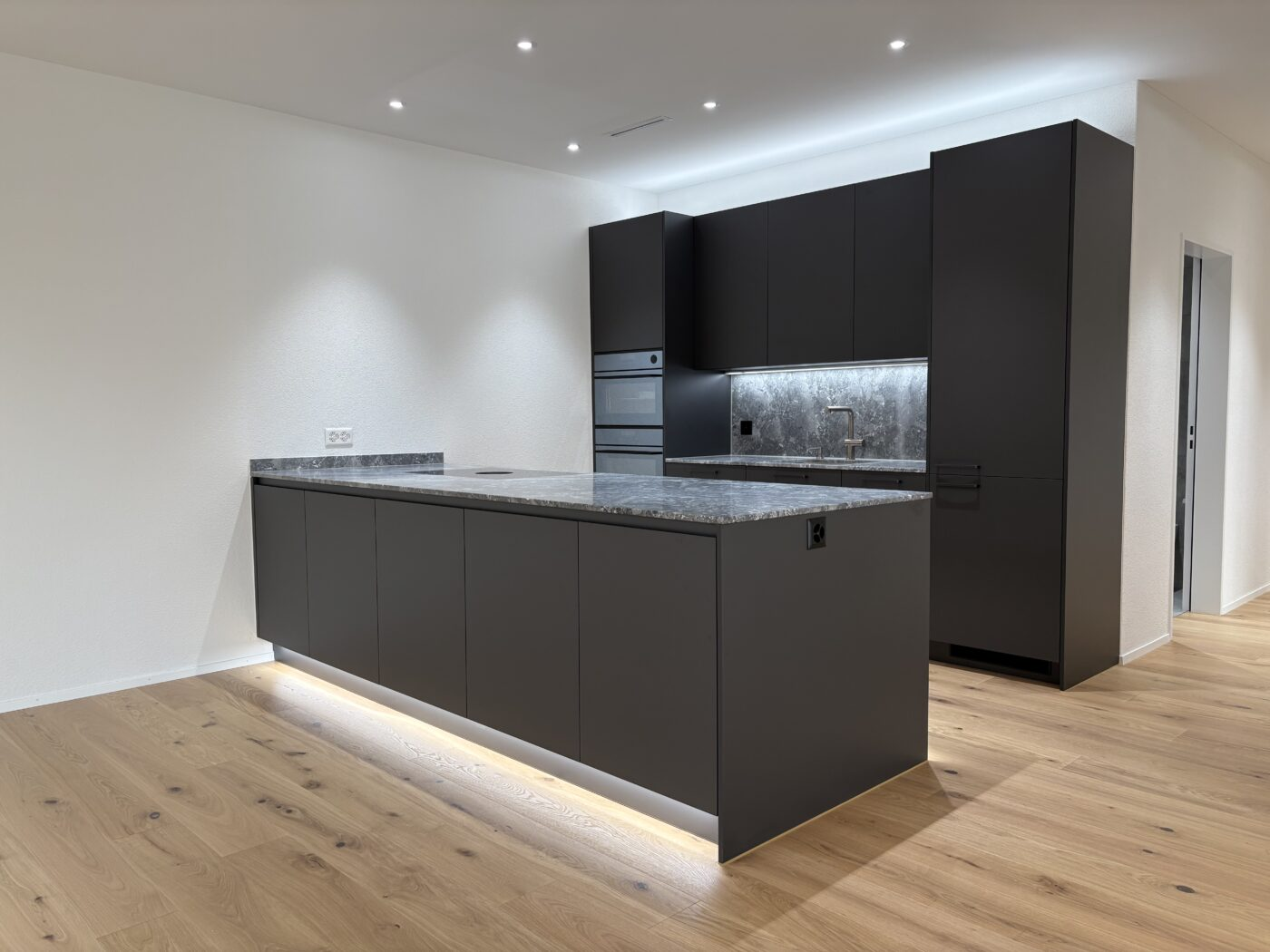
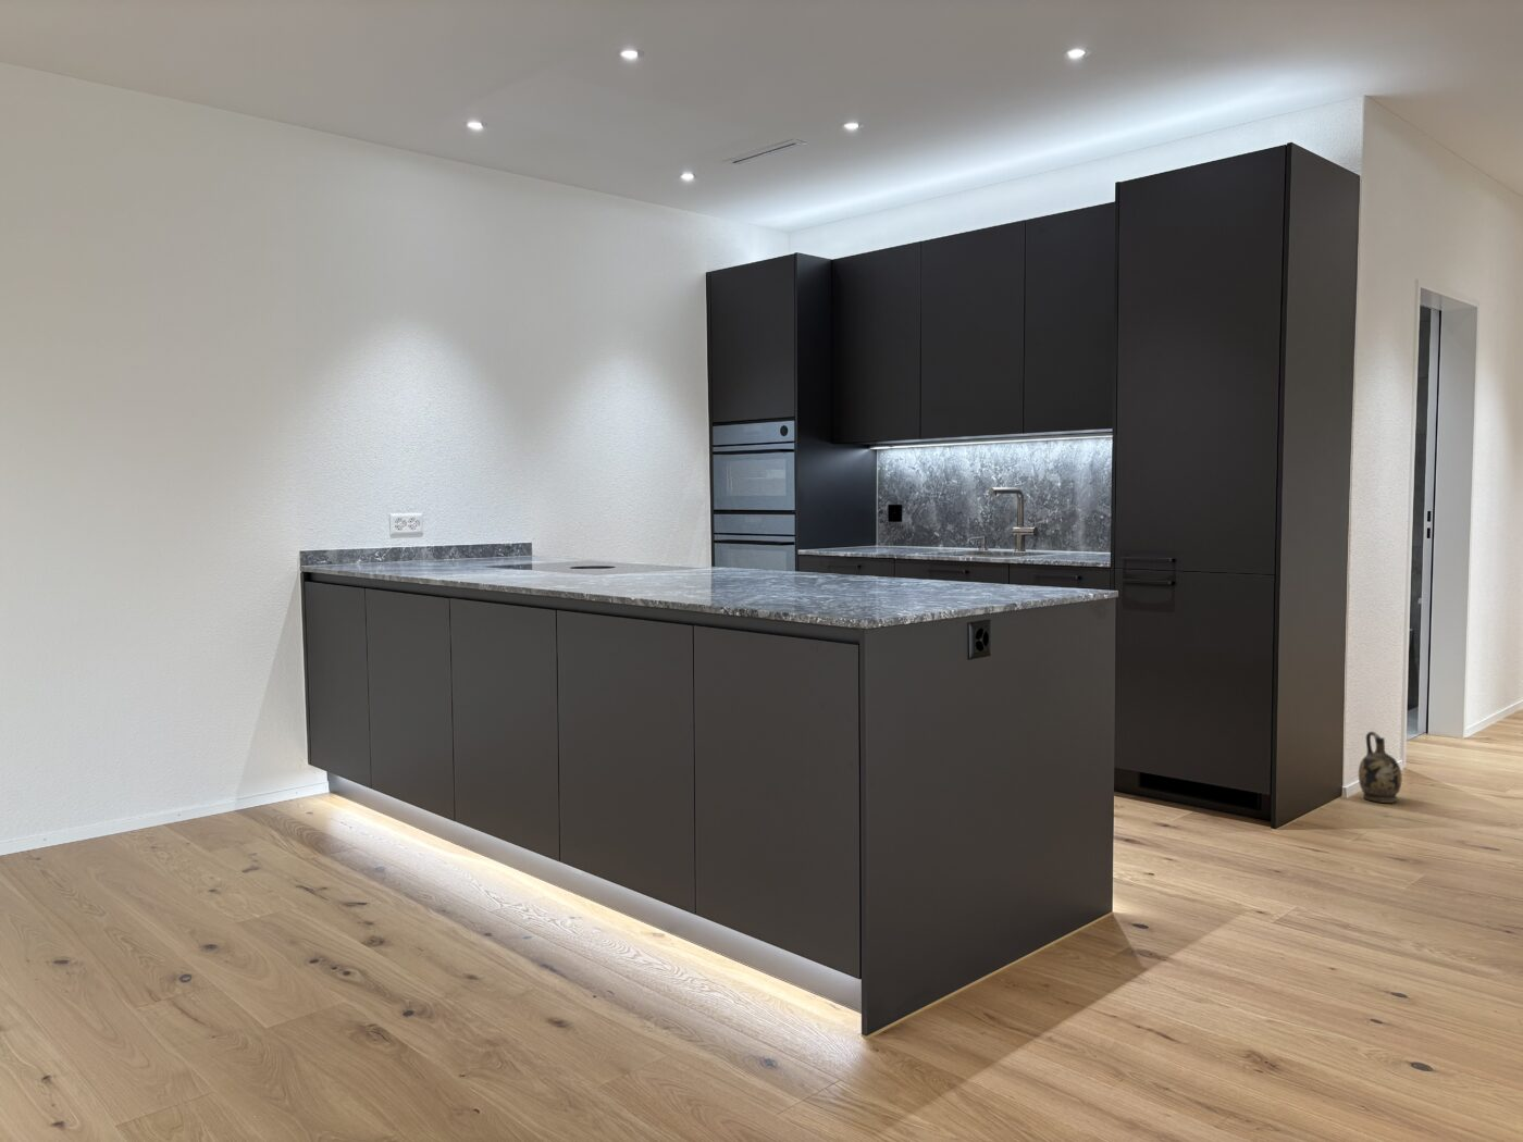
+ ceramic jug [1358,731,1403,804]
